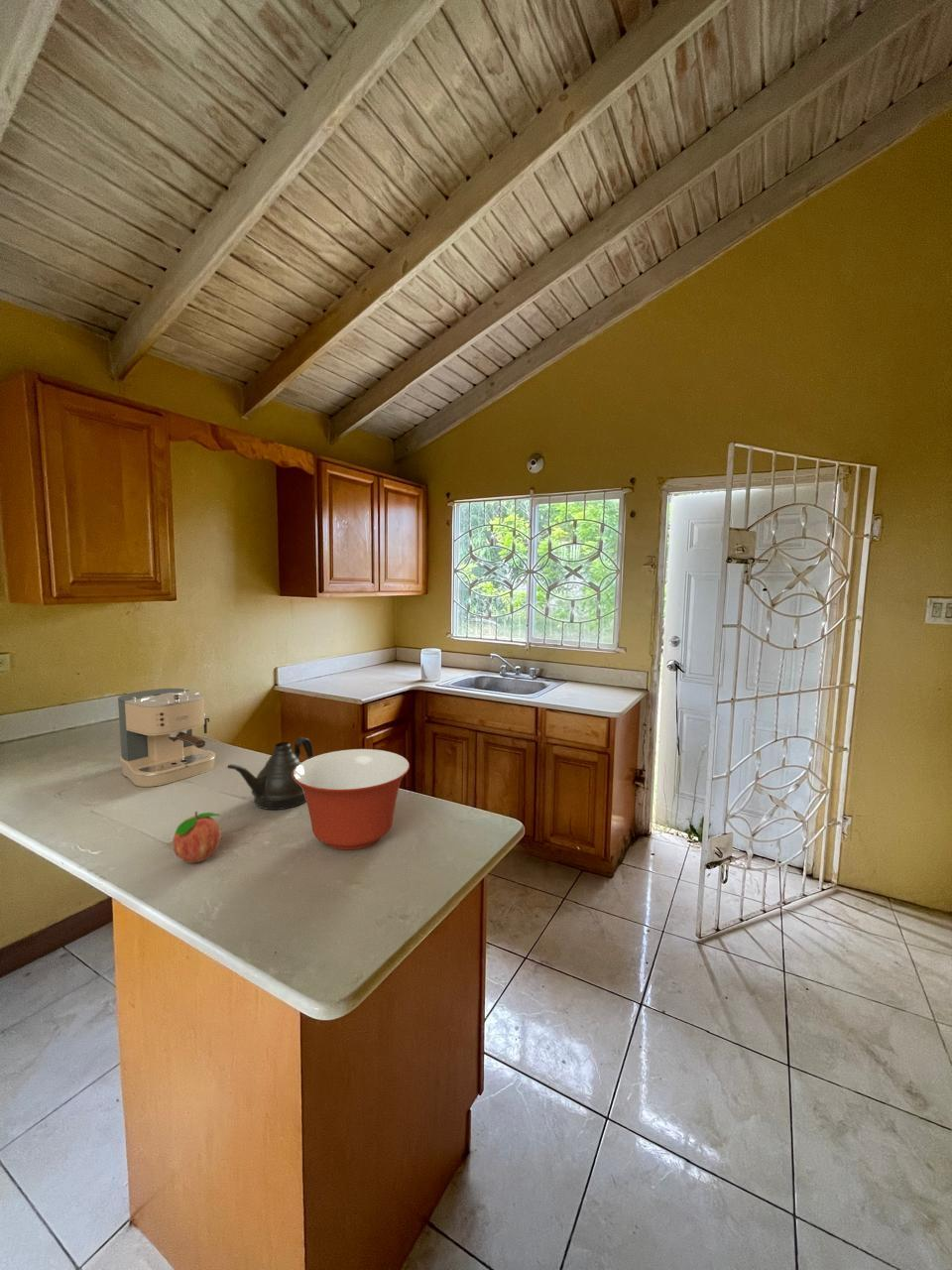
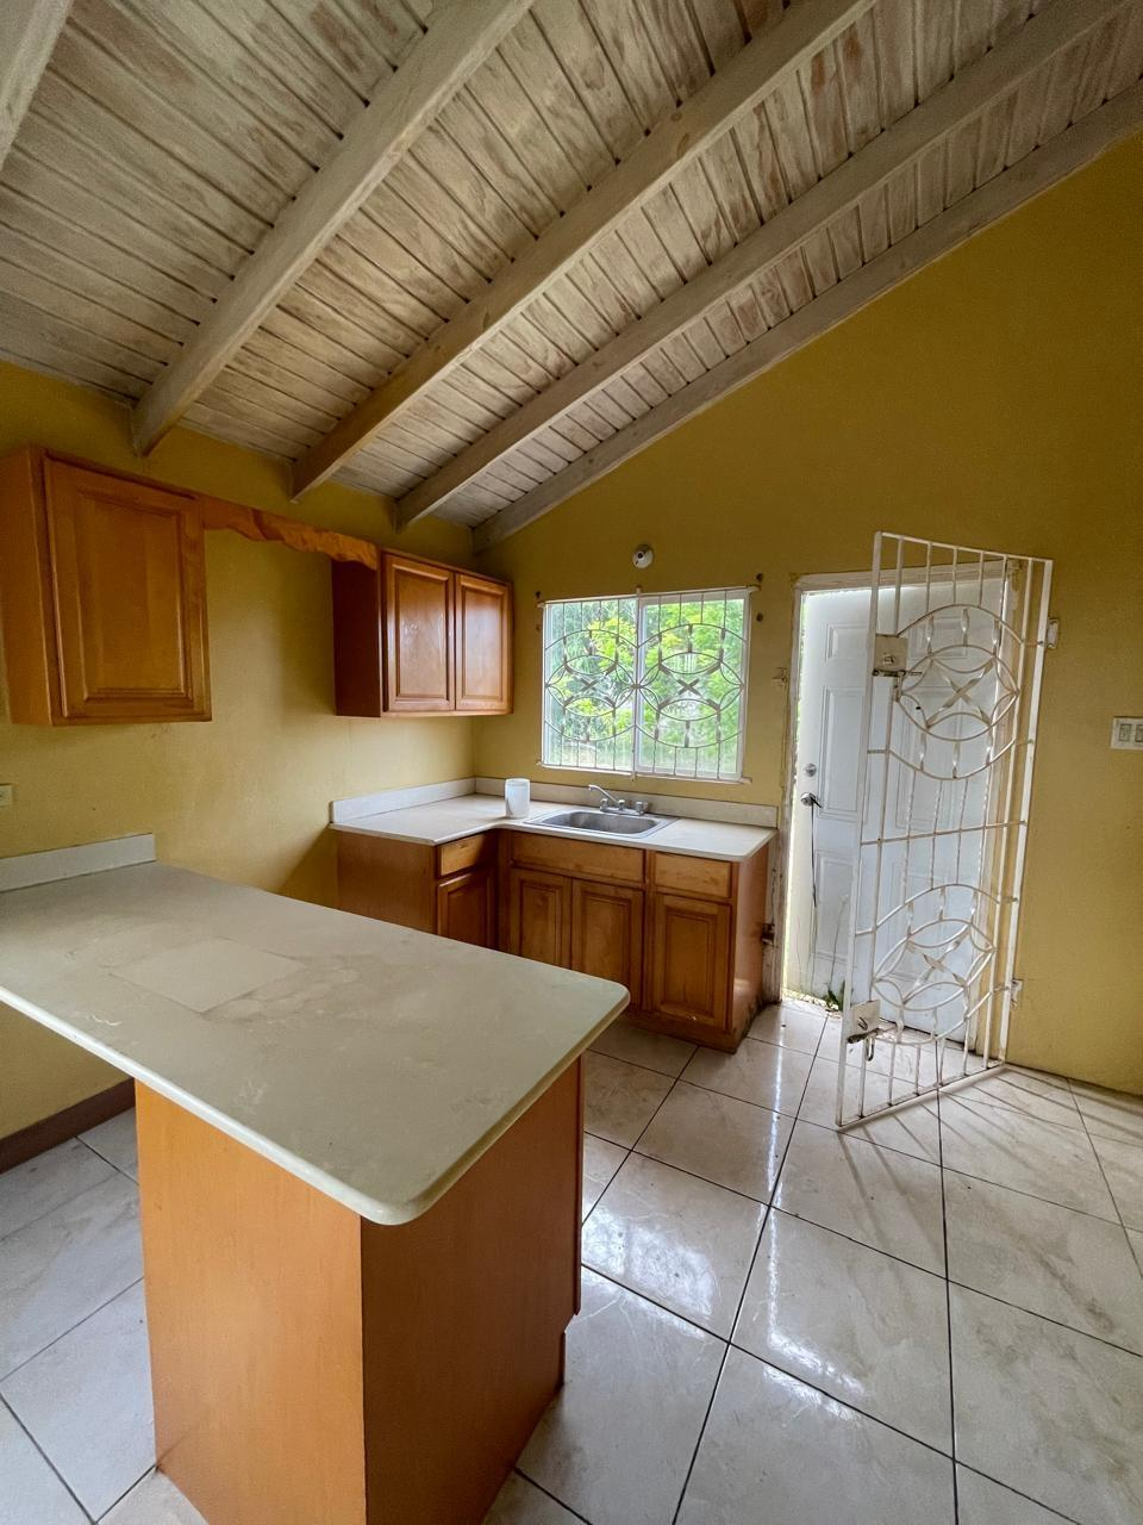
- coffee maker [117,688,217,788]
- mixing bowl [293,748,411,851]
- teapot [226,736,314,811]
- fruit [172,811,222,864]
